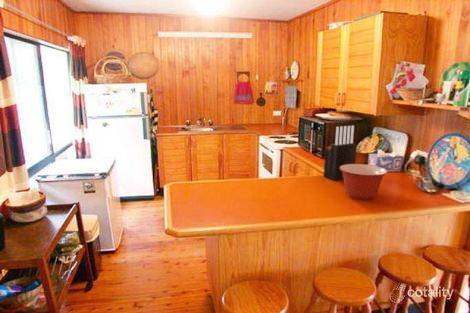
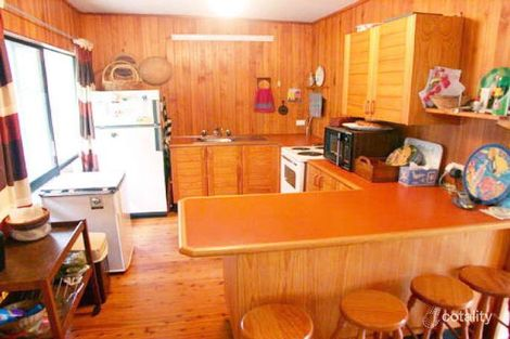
- knife block [323,125,358,181]
- mixing bowl [340,163,388,201]
